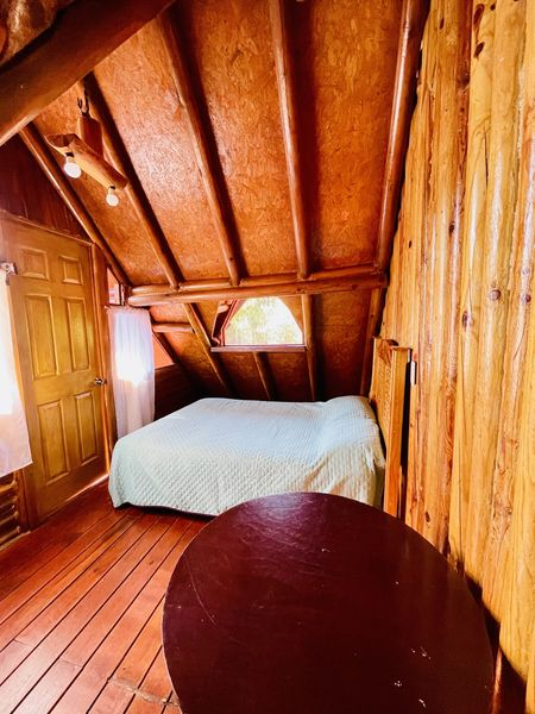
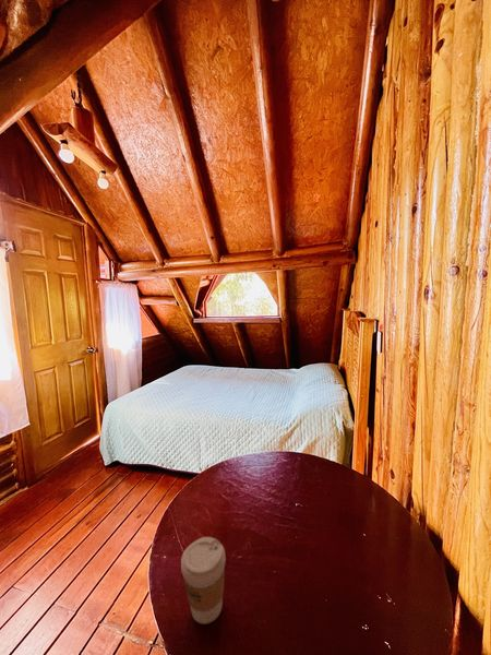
+ coffee cup [180,536,227,626]
